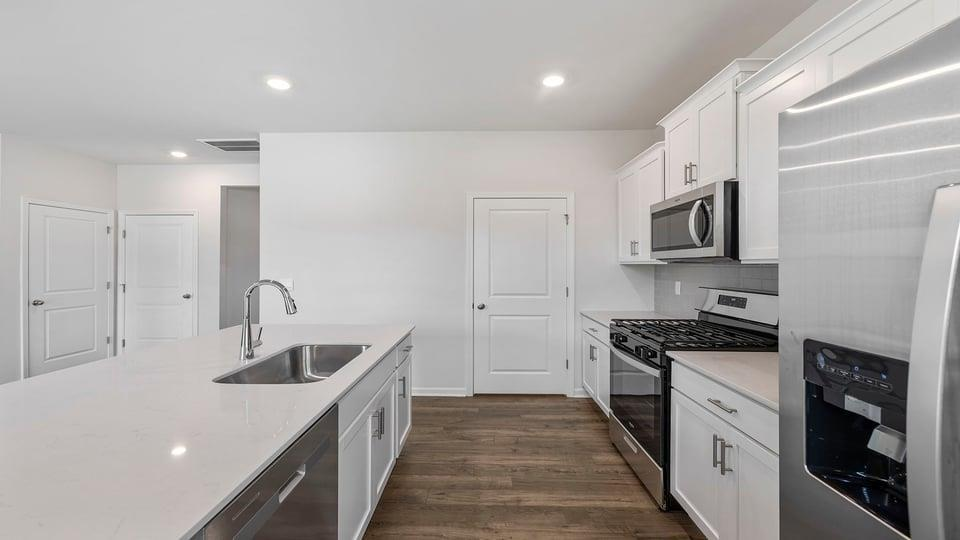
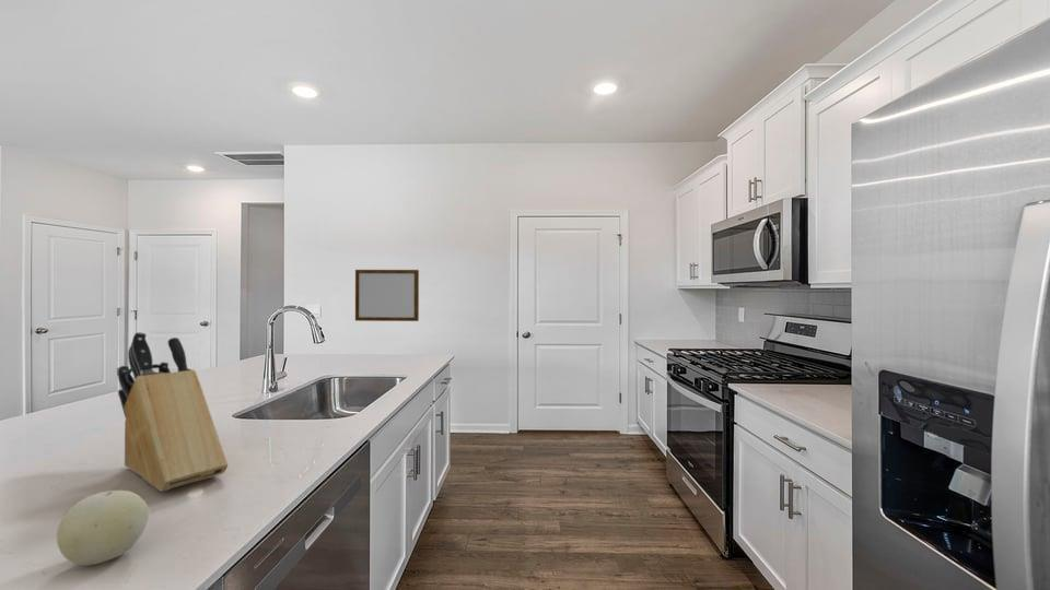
+ fruit [56,489,150,567]
+ writing board [354,269,420,322]
+ knife block [117,331,229,493]
